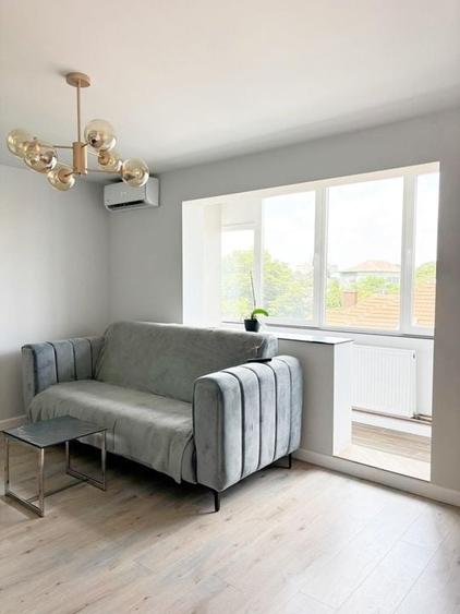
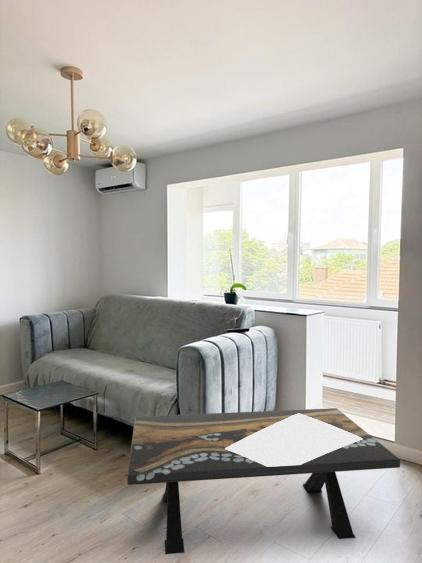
+ coffee table [126,407,401,555]
